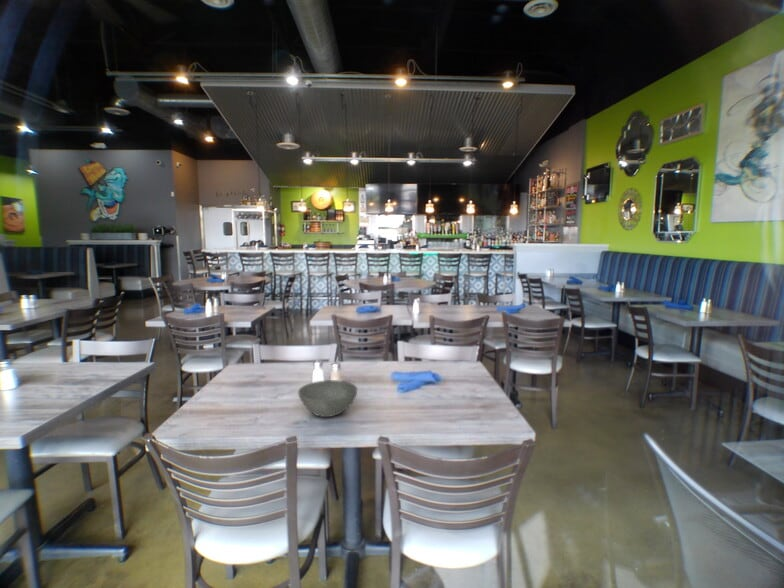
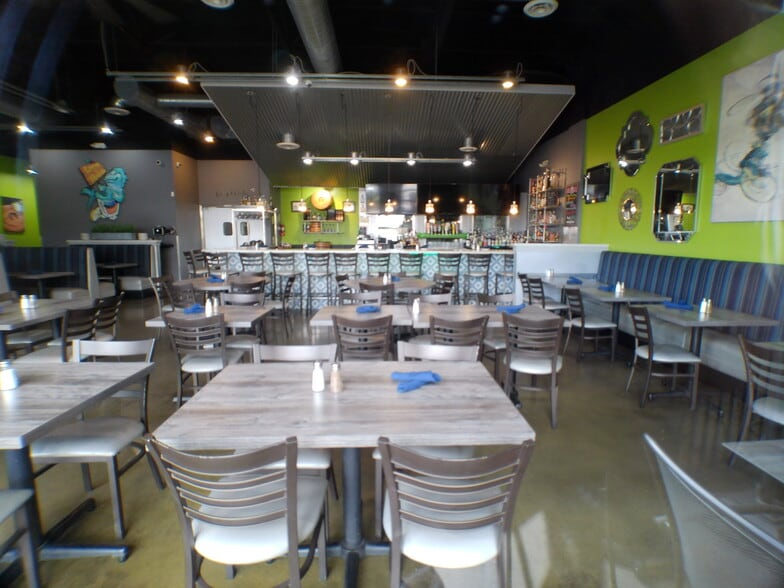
- bowl [297,379,358,418]
